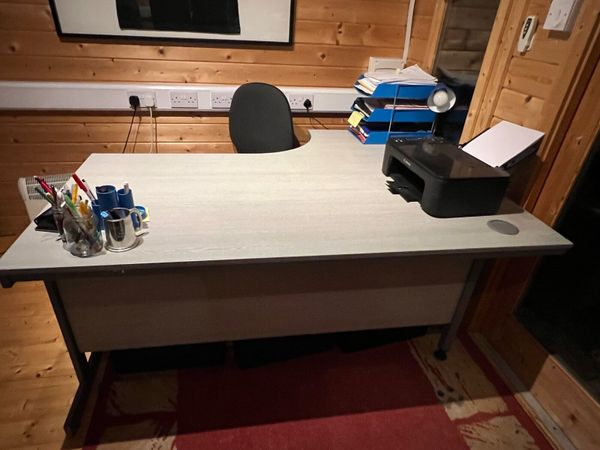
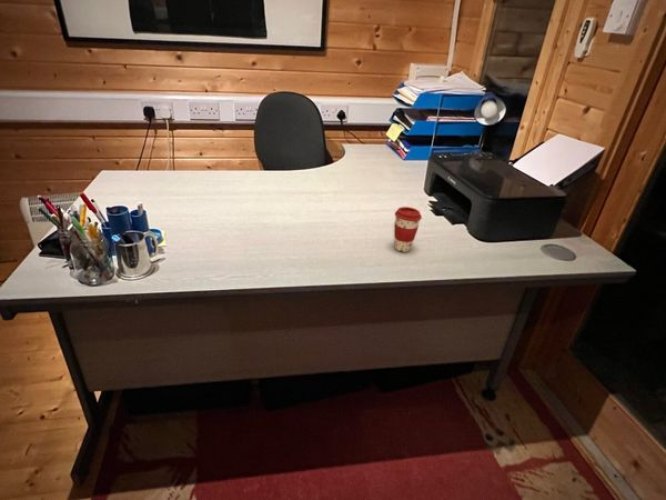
+ coffee cup [393,206,423,253]
